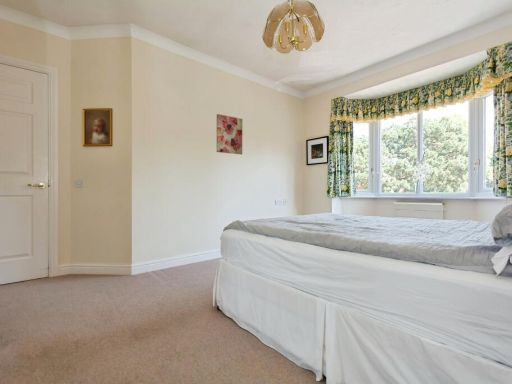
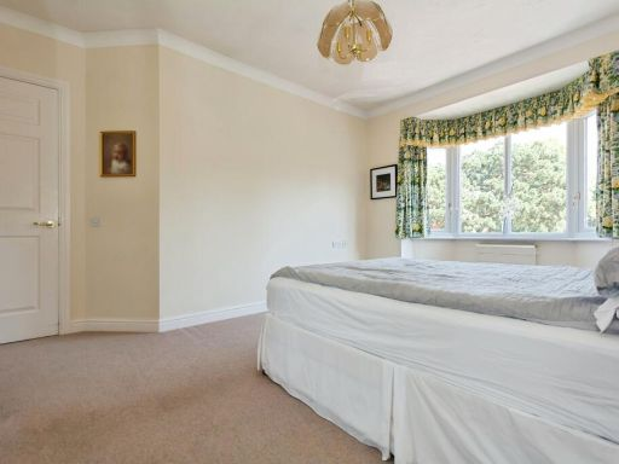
- wall art [216,113,243,155]
